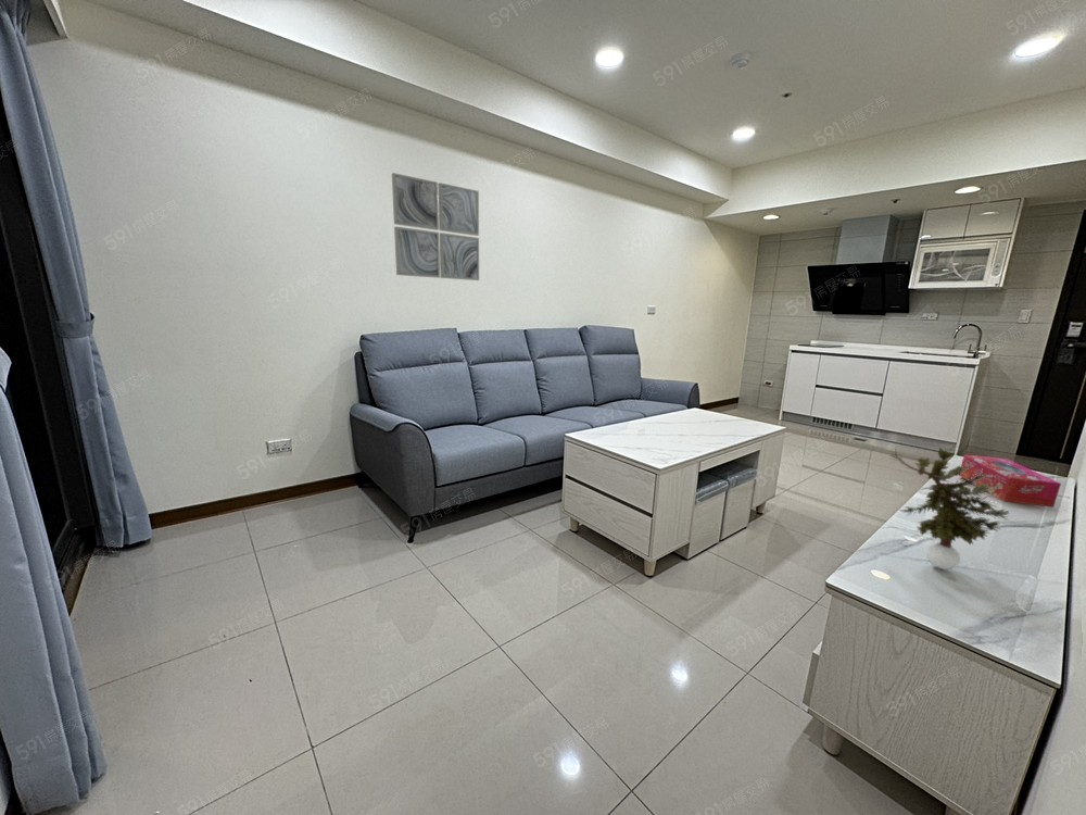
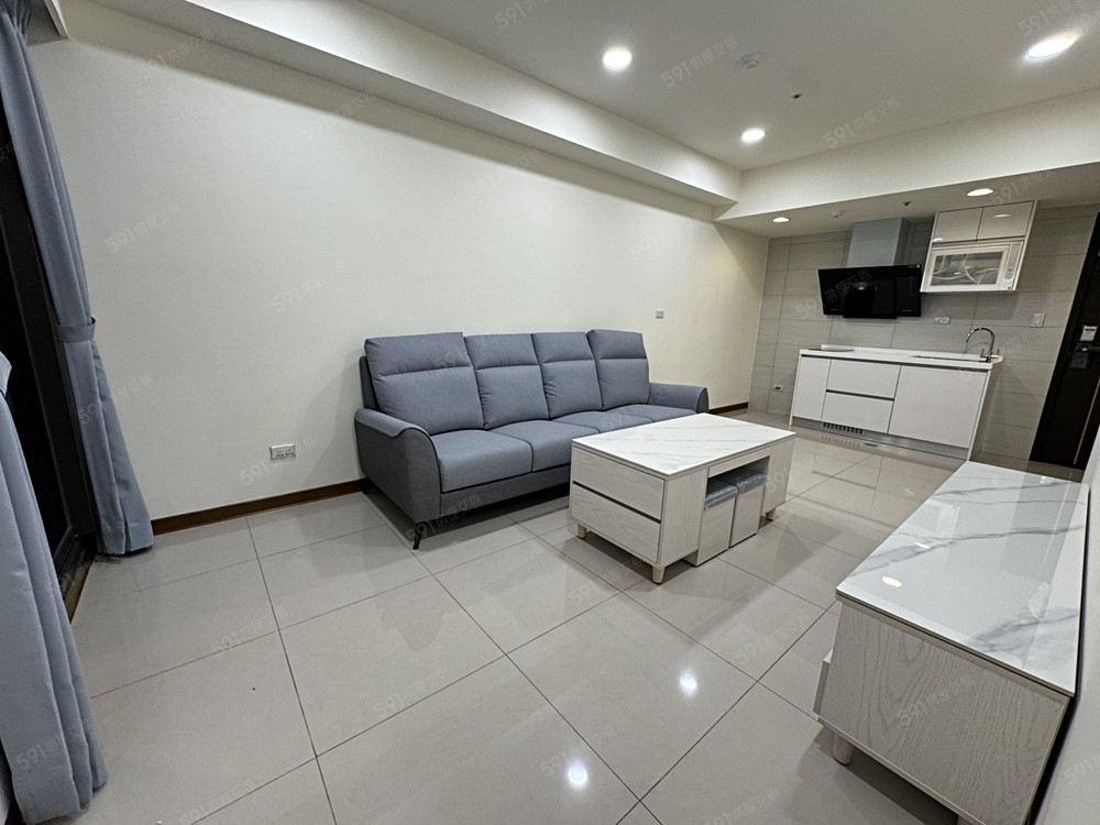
- potted plant [889,444,1010,570]
- wall art [391,172,480,281]
- tissue box [958,453,1062,509]
